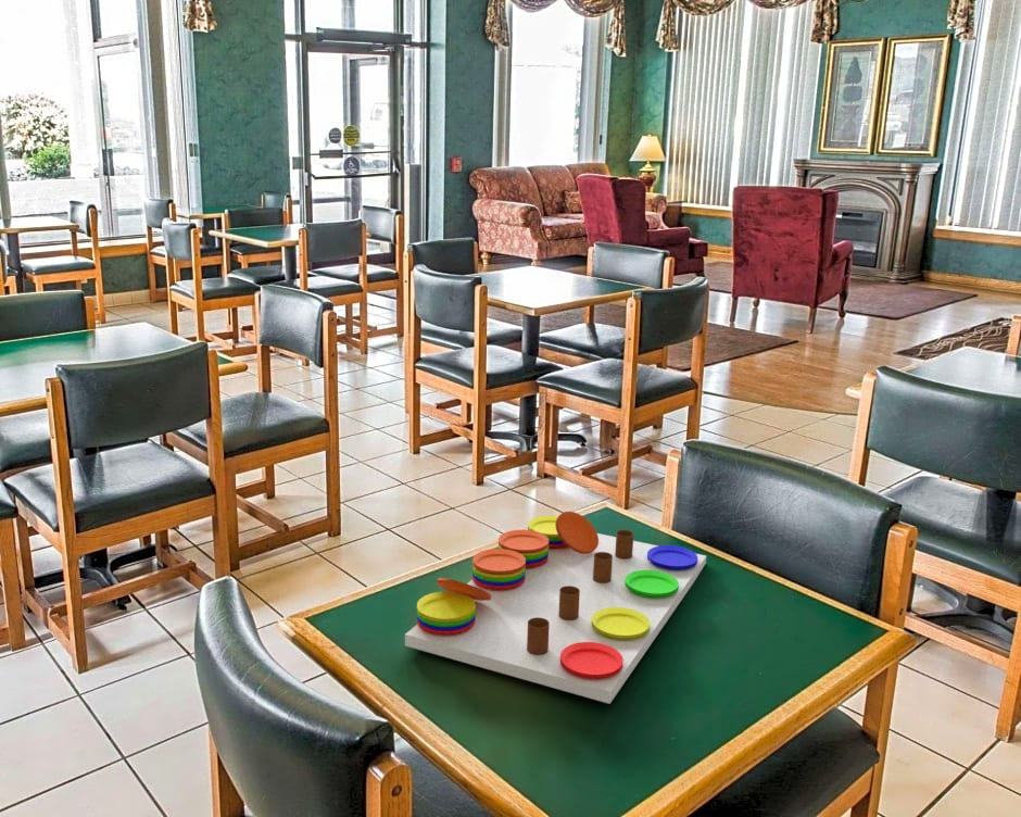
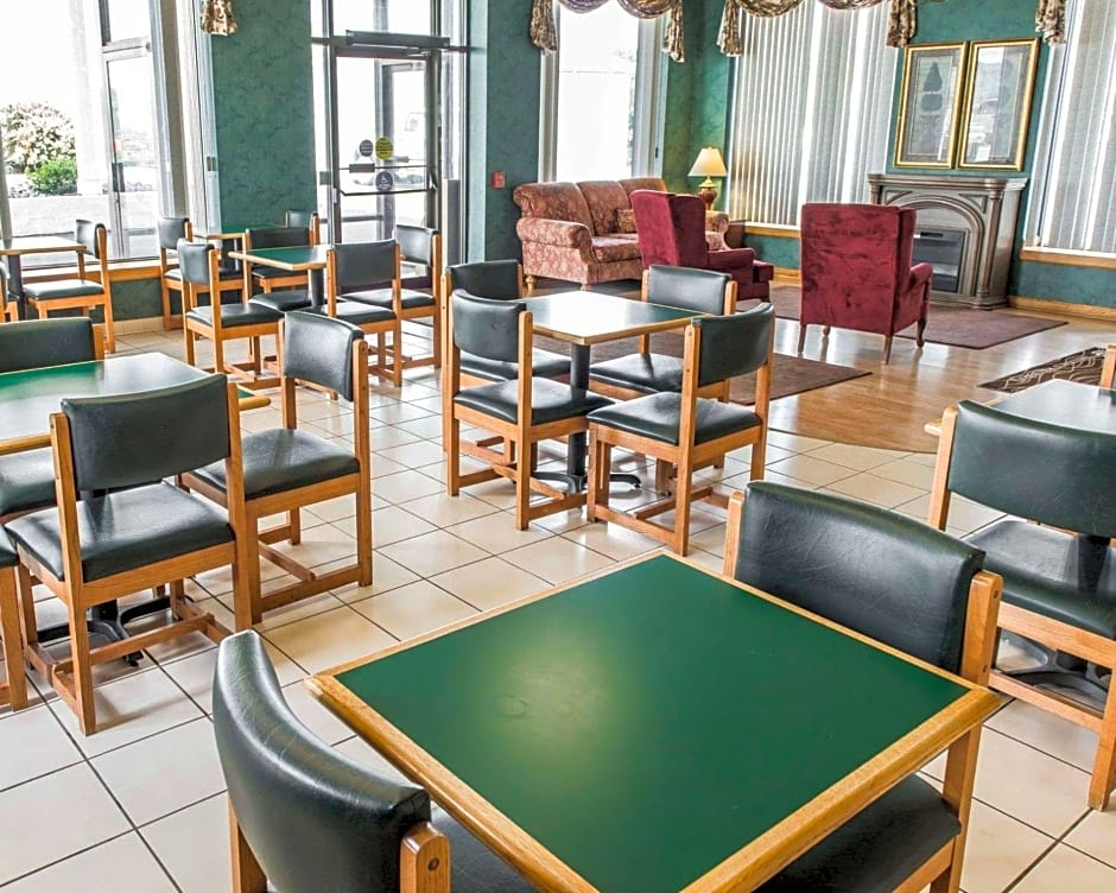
- board game [404,511,707,705]
